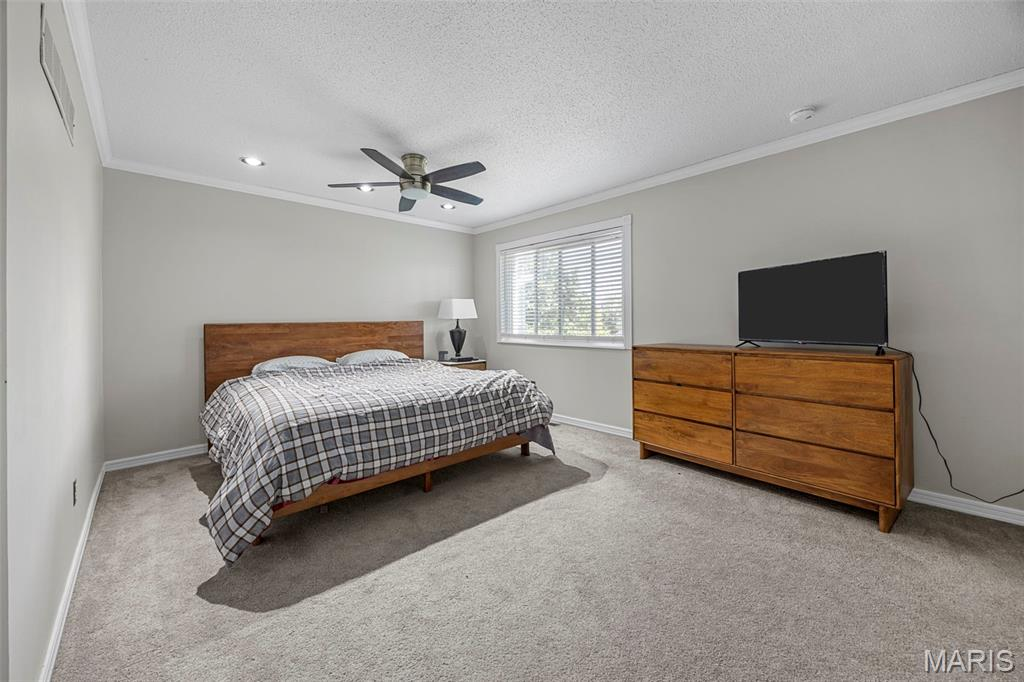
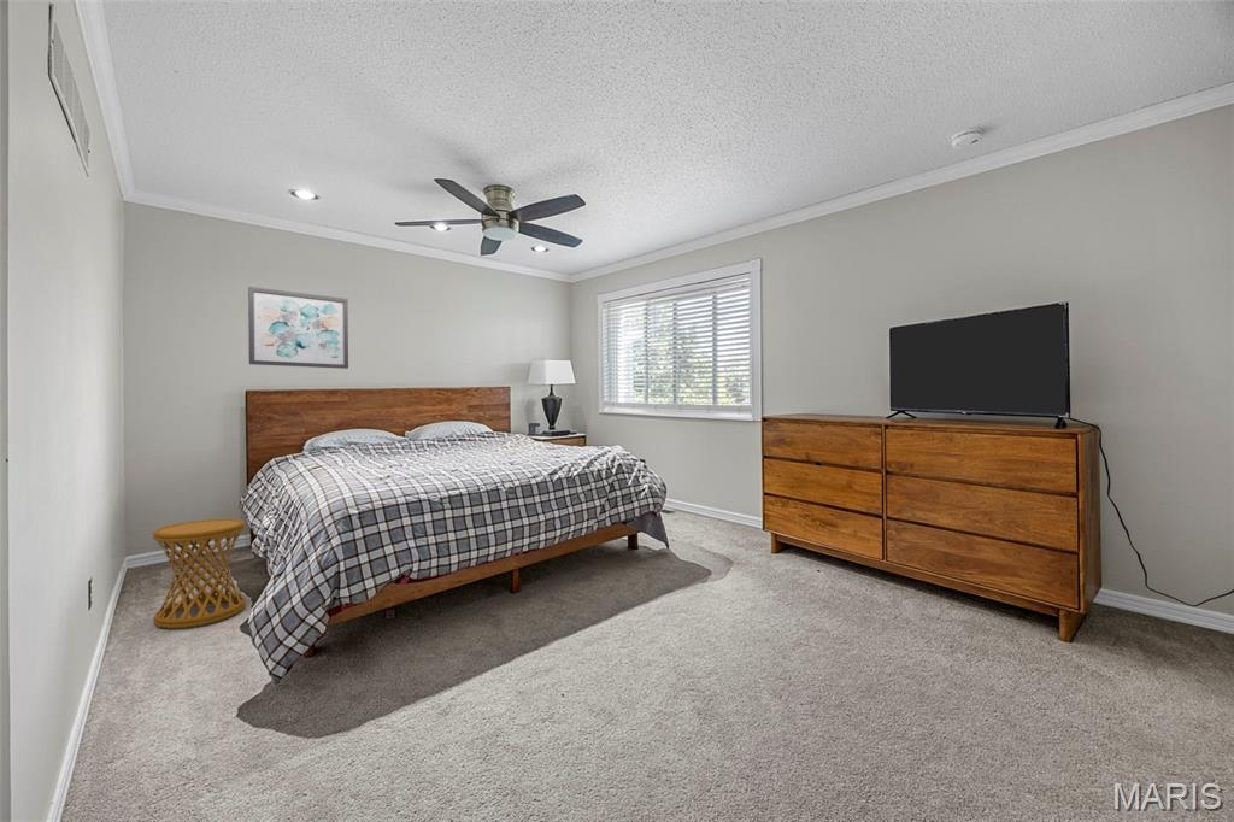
+ side table [152,517,247,629]
+ wall art [247,286,349,370]
